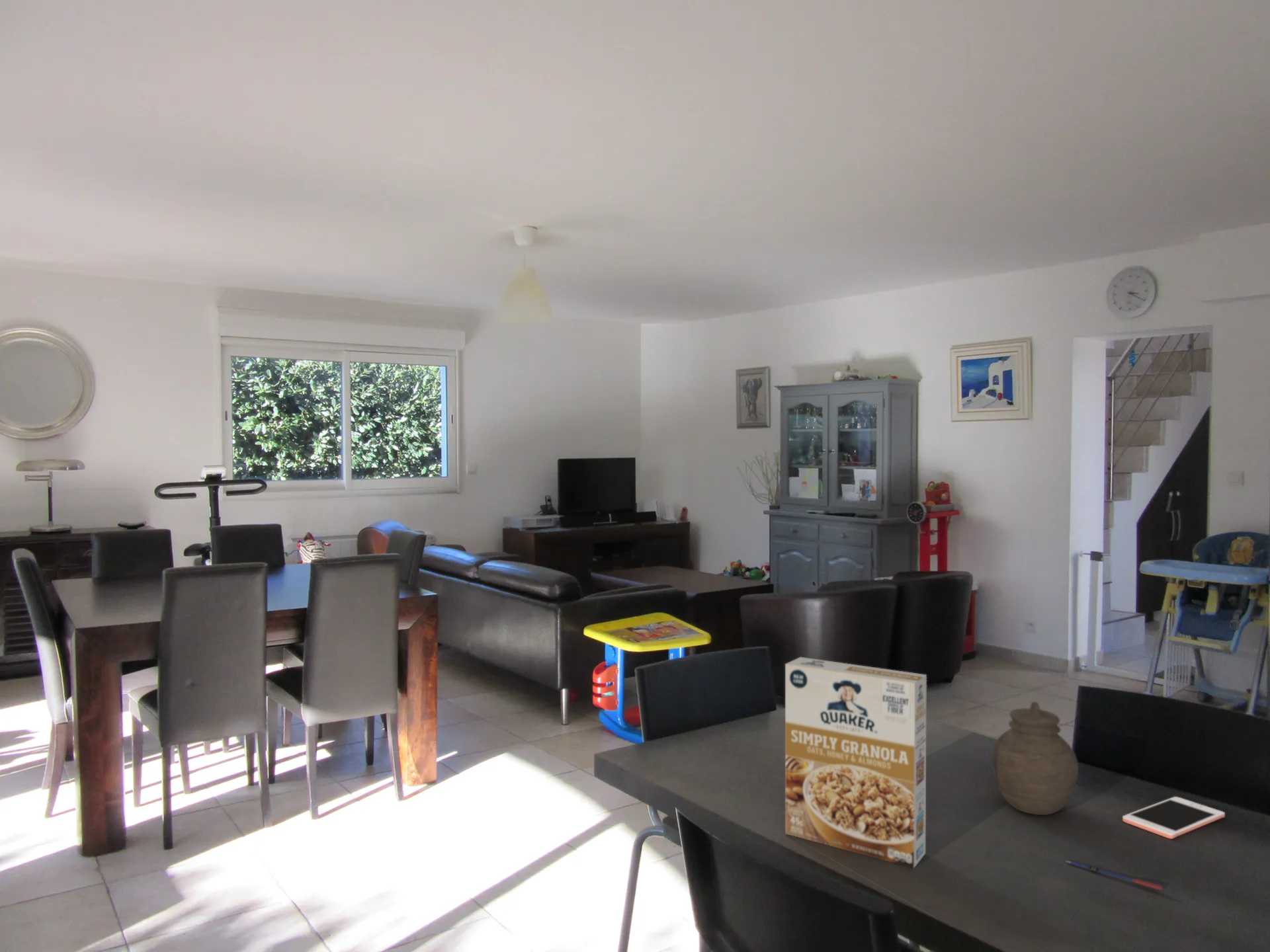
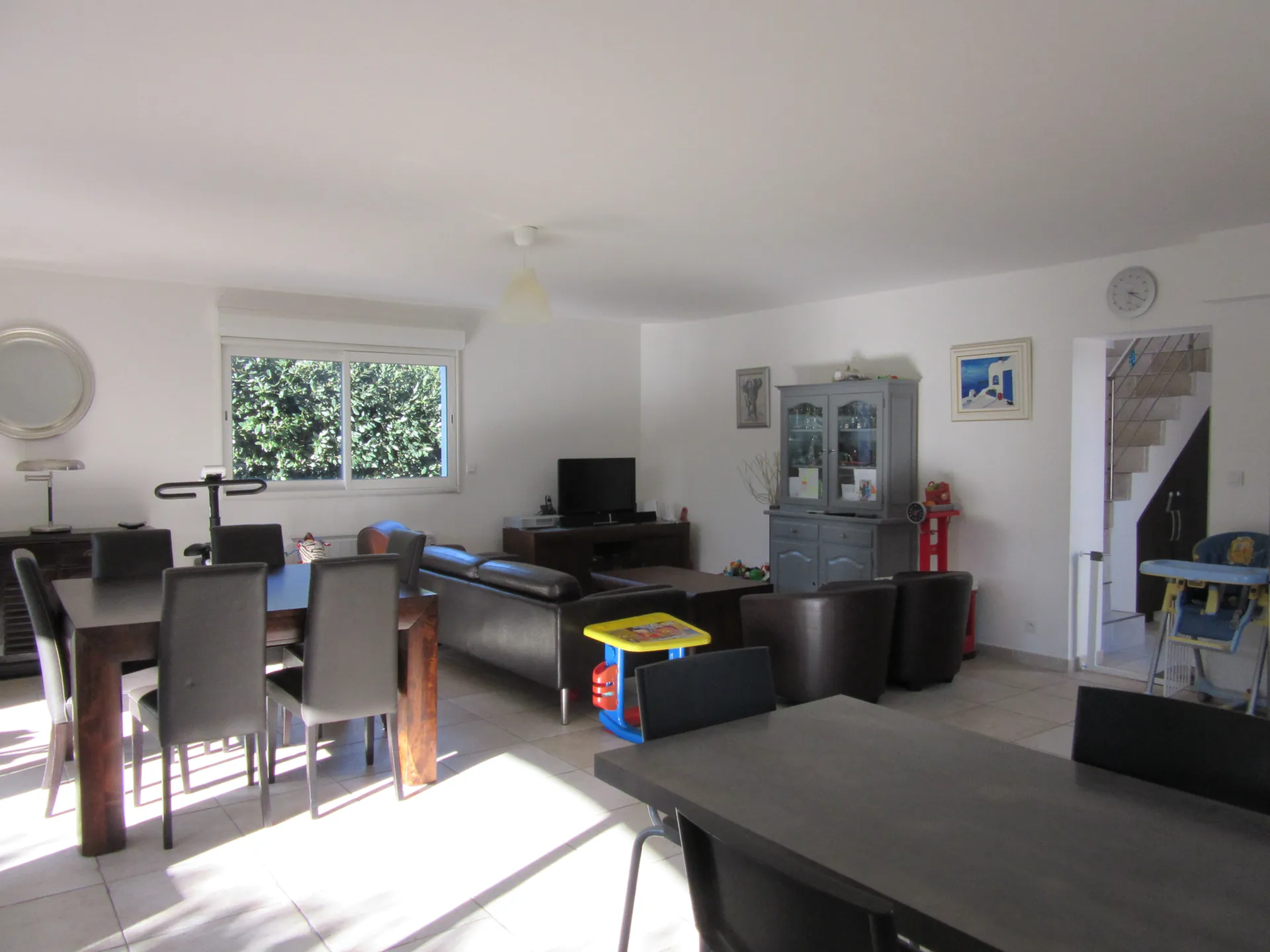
- cell phone [1122,796,1226,840]
- cereal box [784,656,927,869]
- jar [991,701,1079,816]
- pen [1064,859,1164,891]
